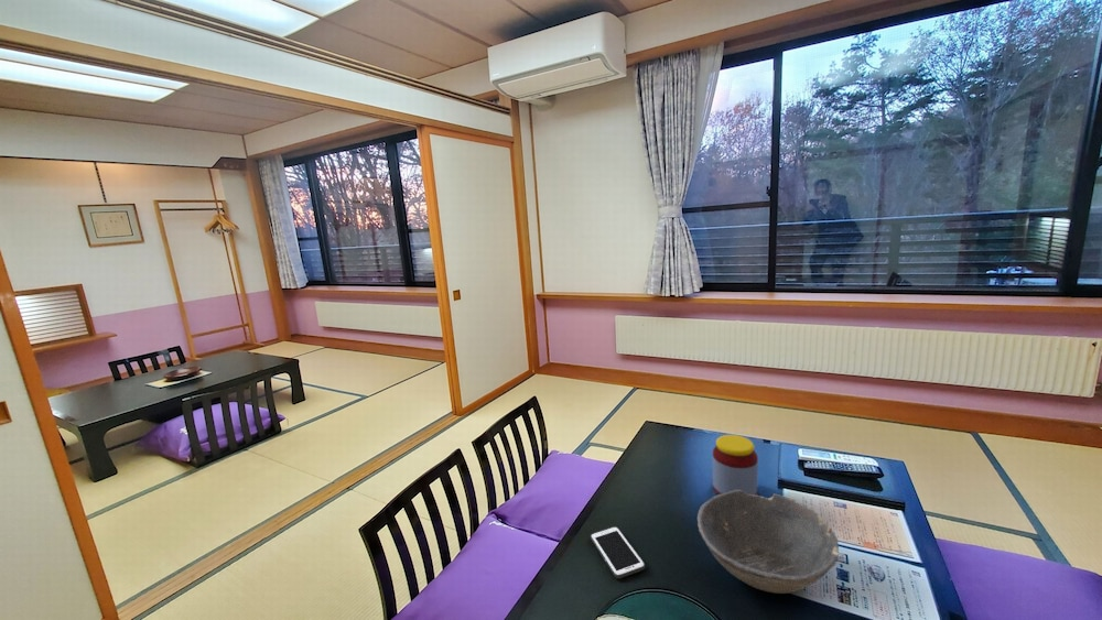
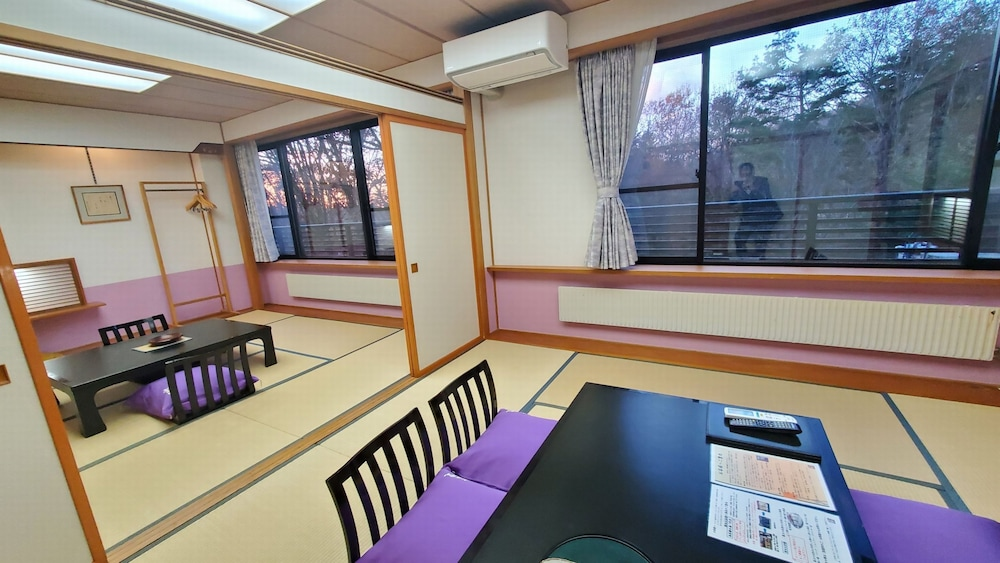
- jar [712,434,759,496]
- cell phone [590,525,646,579]
- bowl [696,490,840,595]
